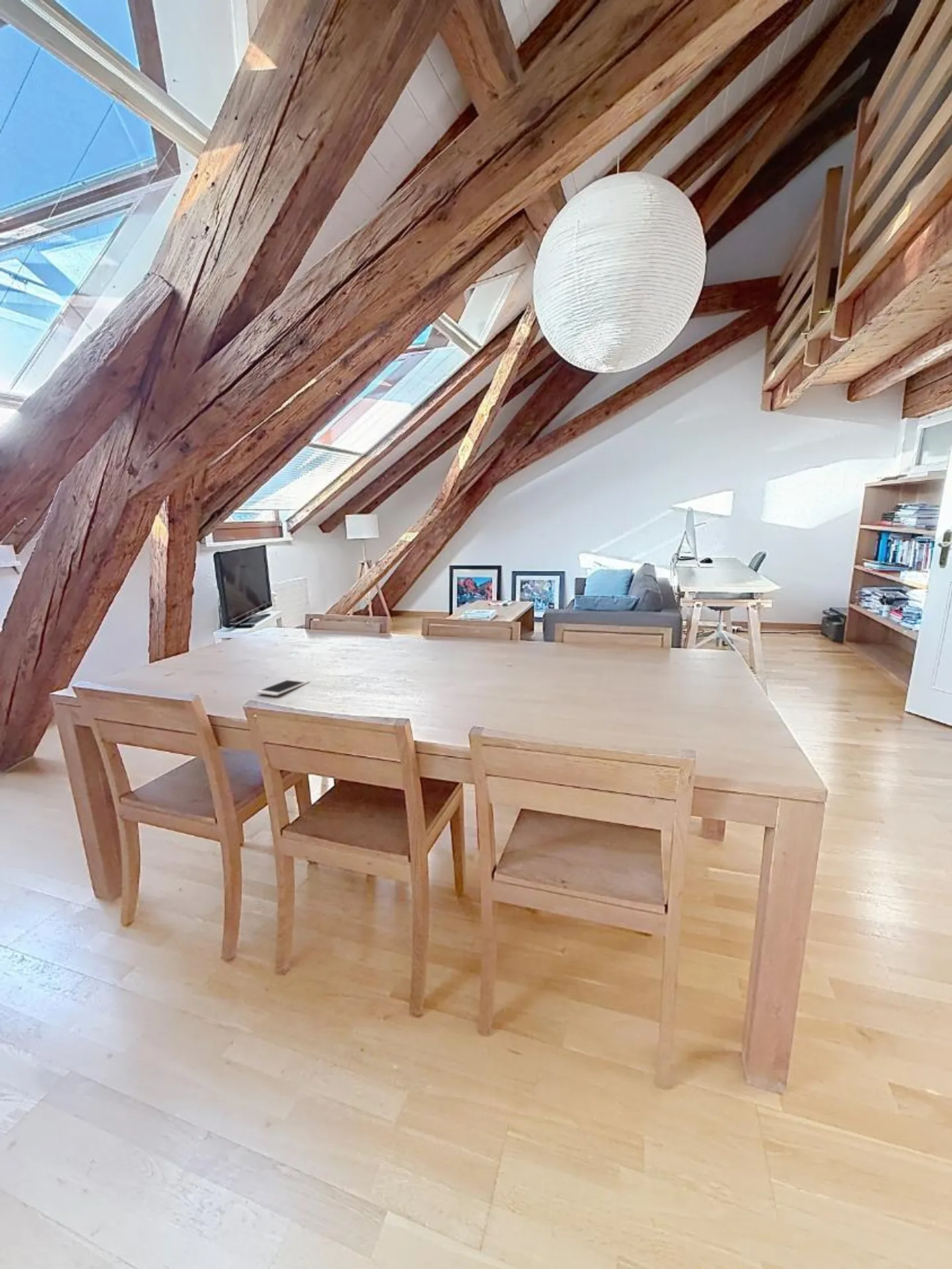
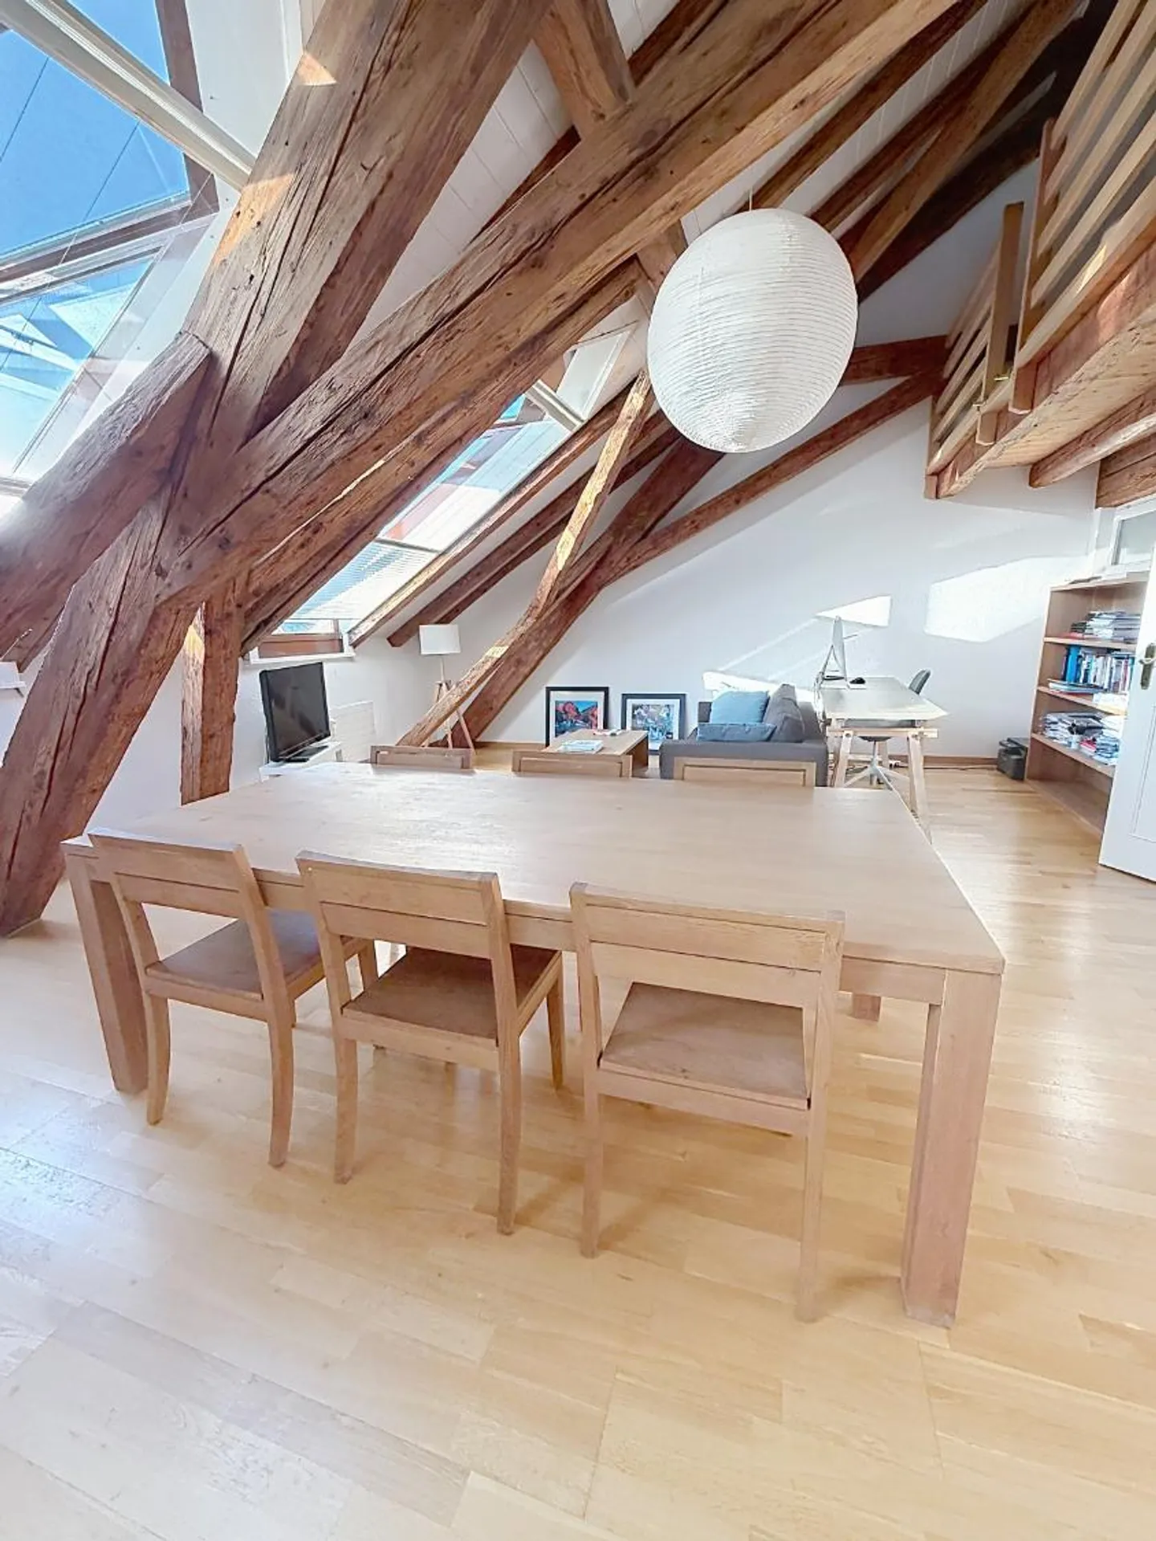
- cell phone [256,678,310,696]
